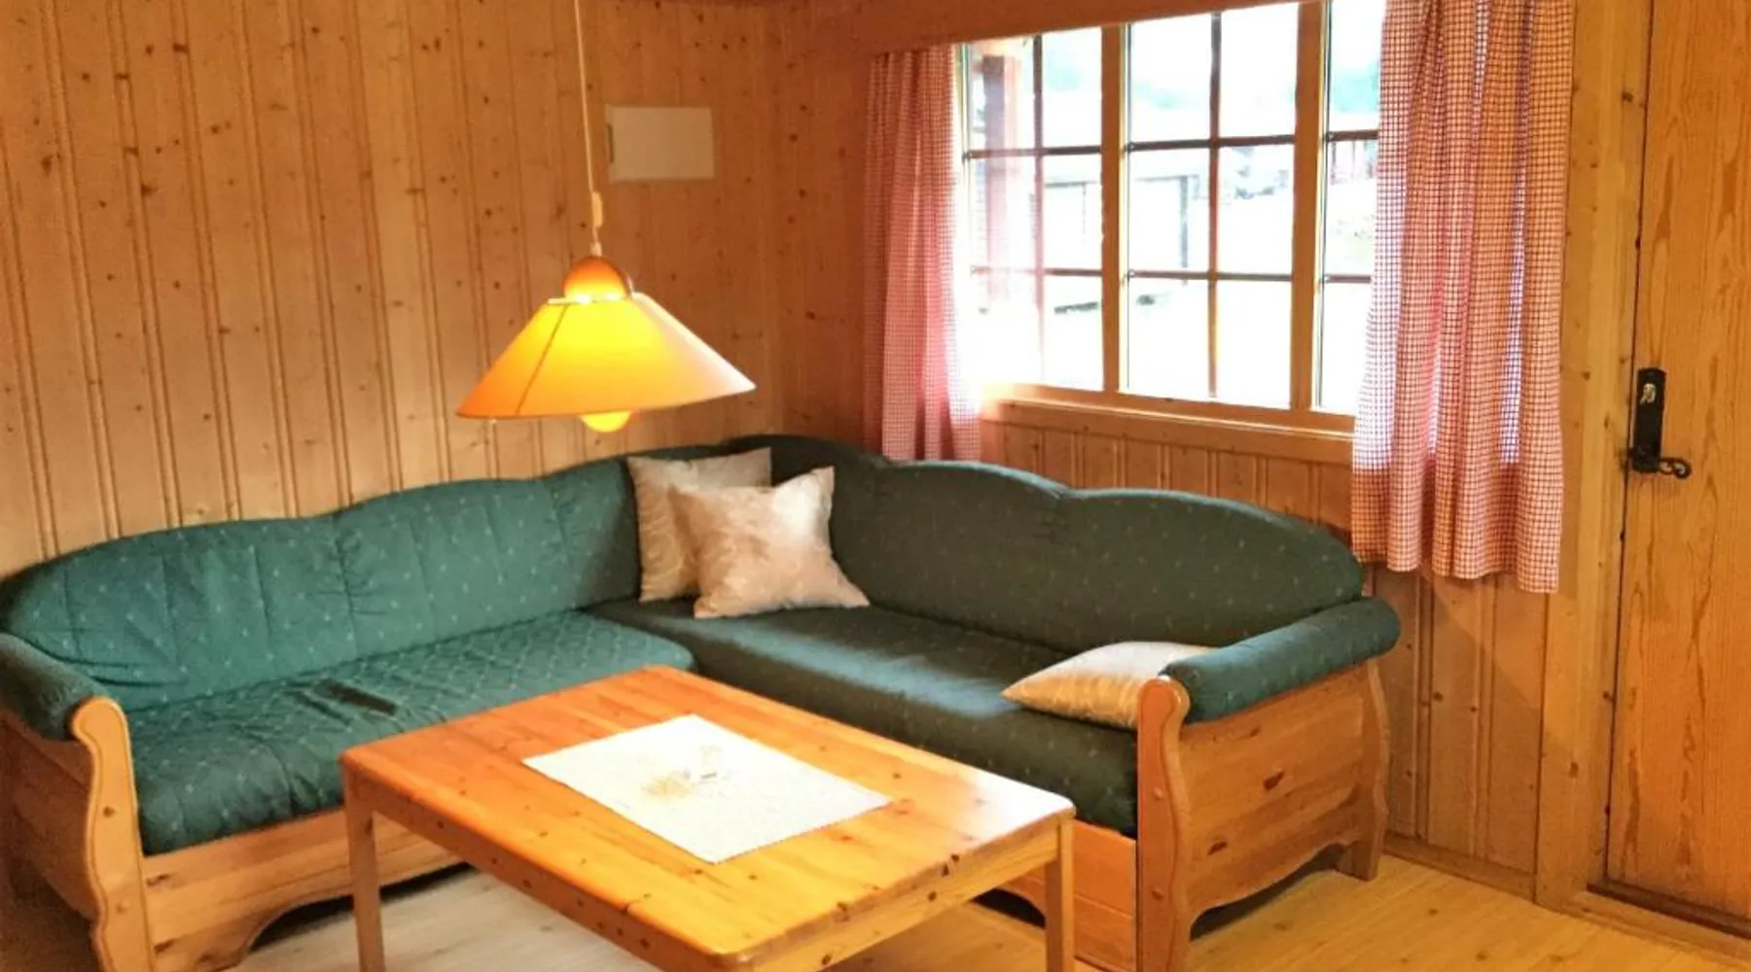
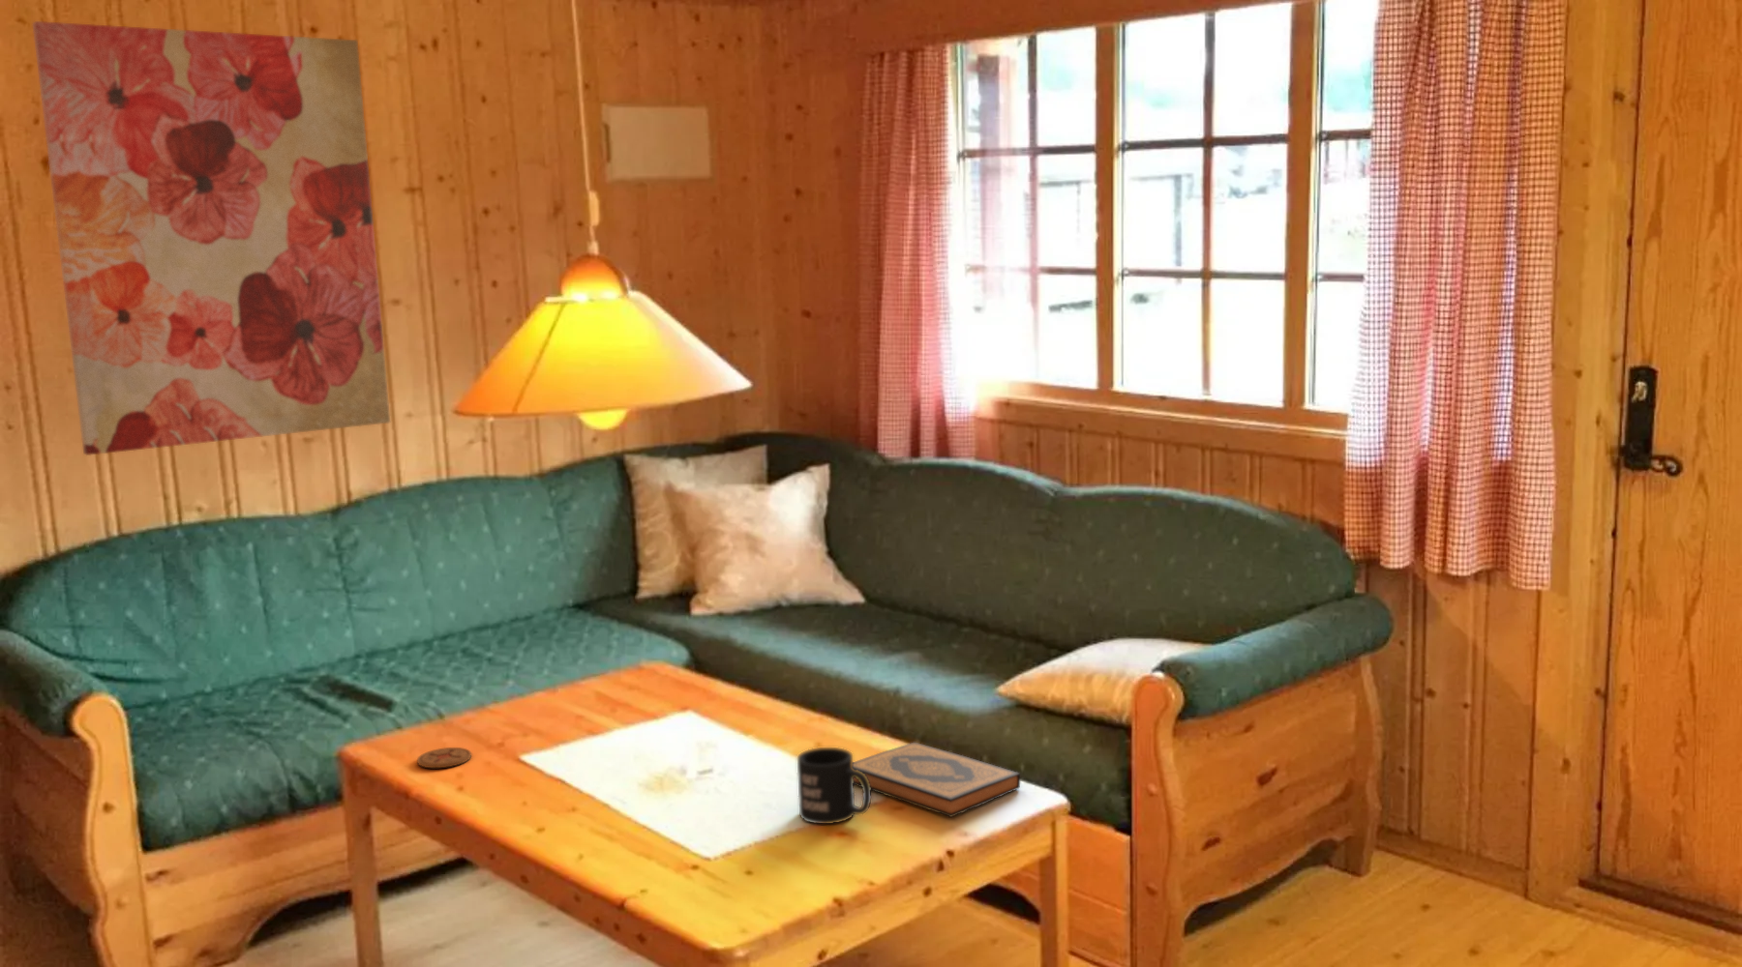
+ mug [796,747,872,825]
+ wall art [32,20,391,456]
+ hardback book [853,742,1021,818]
+ coaster [416,747,472,769]
